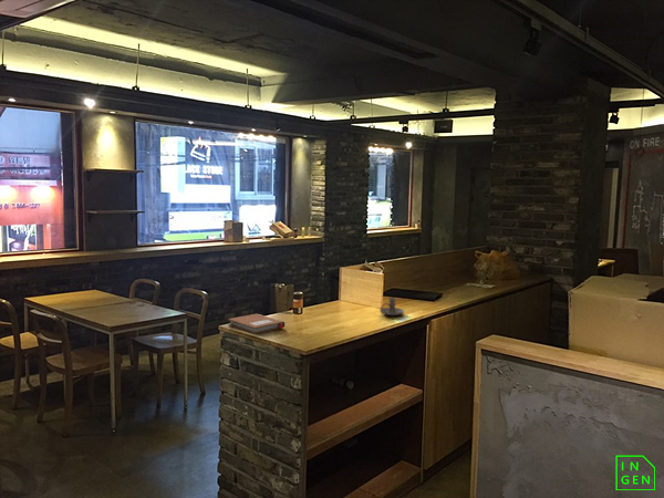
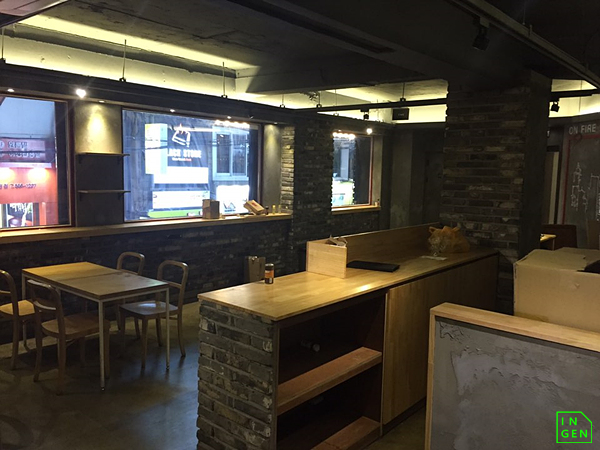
- notebook [227,313,286,335]
- candle holder [378,297,405,317]
